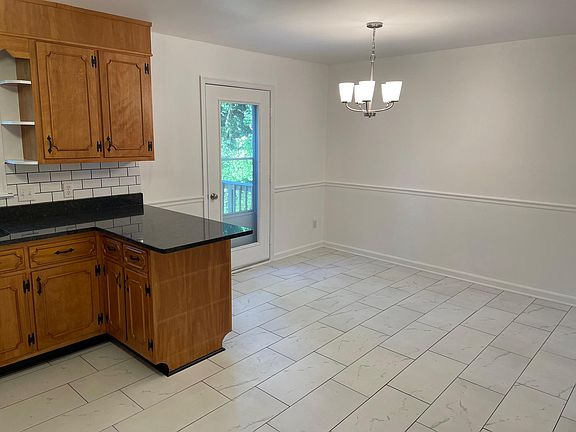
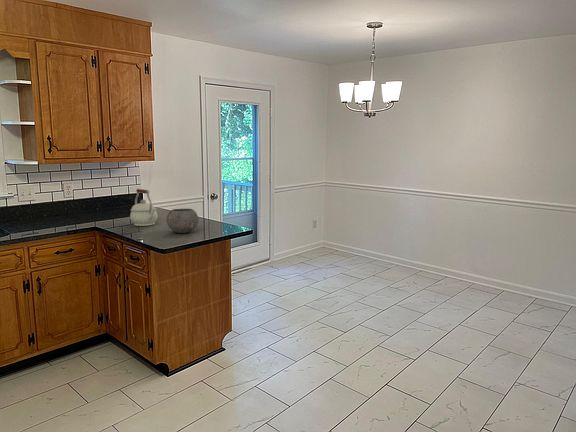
+ kettle [129,188,158,227]
+ bowl [165,208,200,234]
